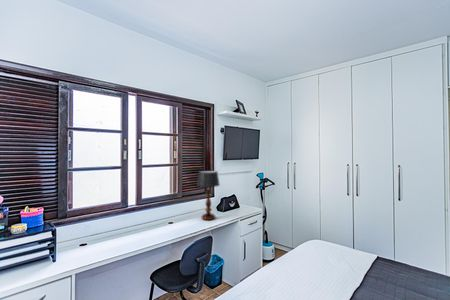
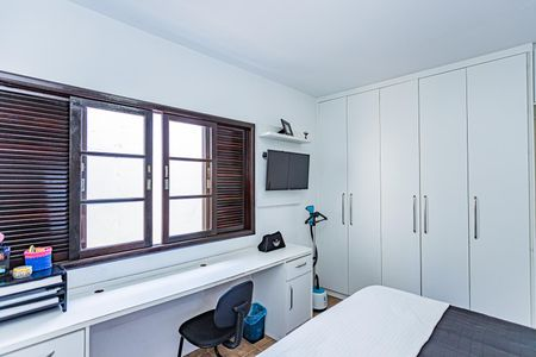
- table lamp [196,170,221,221]
